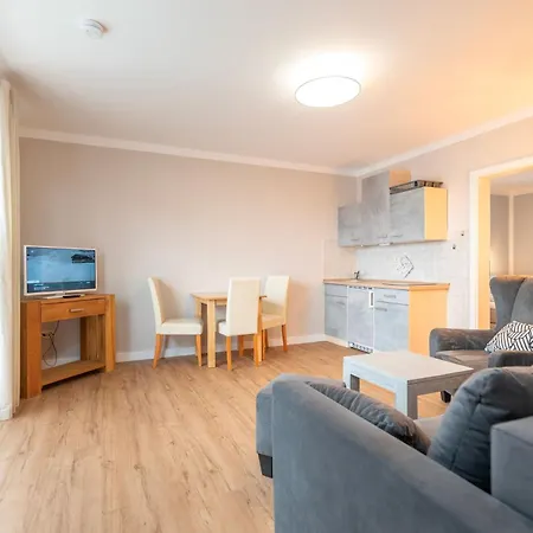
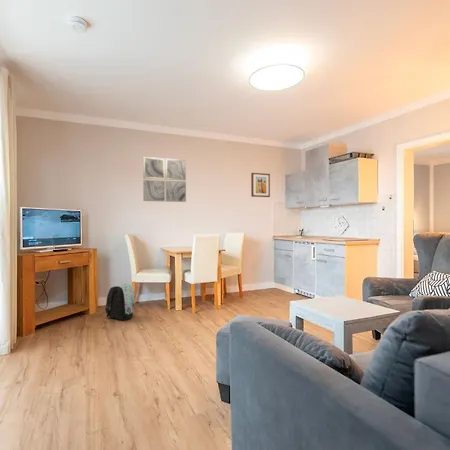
+ wall art [250,172,271,198]
+ backpack [104,283,136,321]
+ wall art [142,156,187,203]
